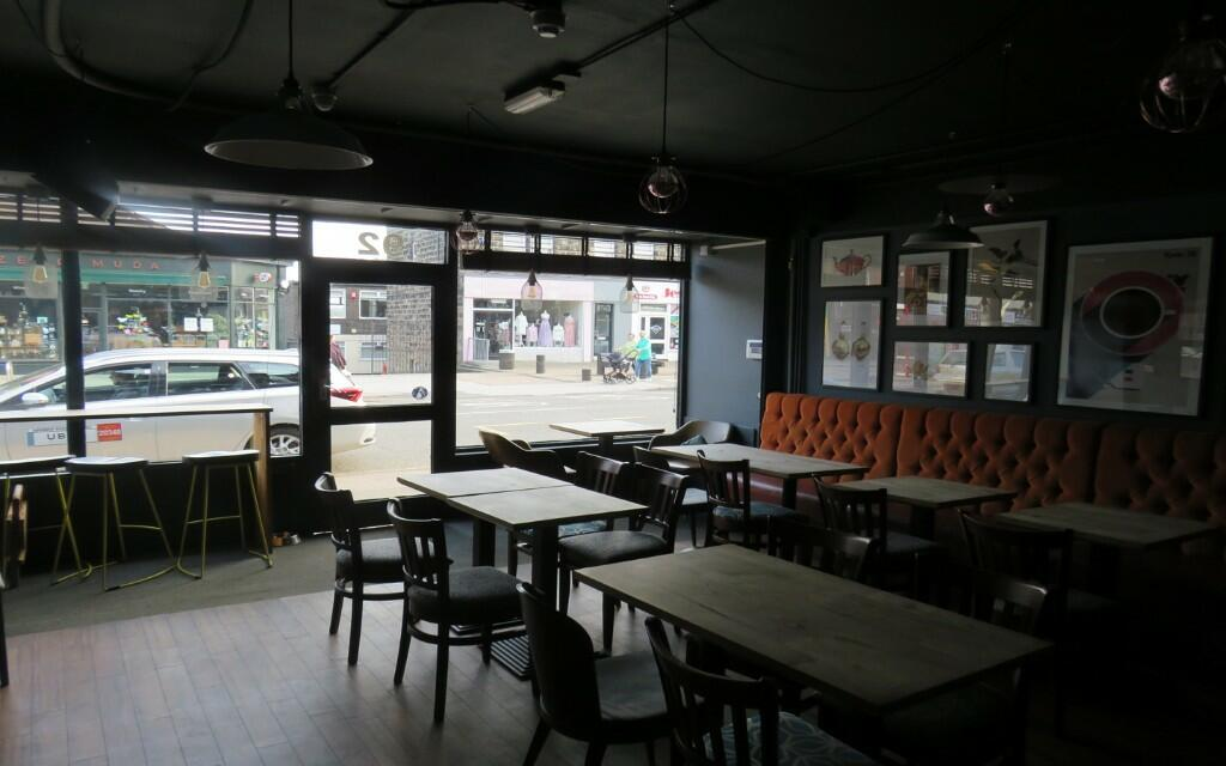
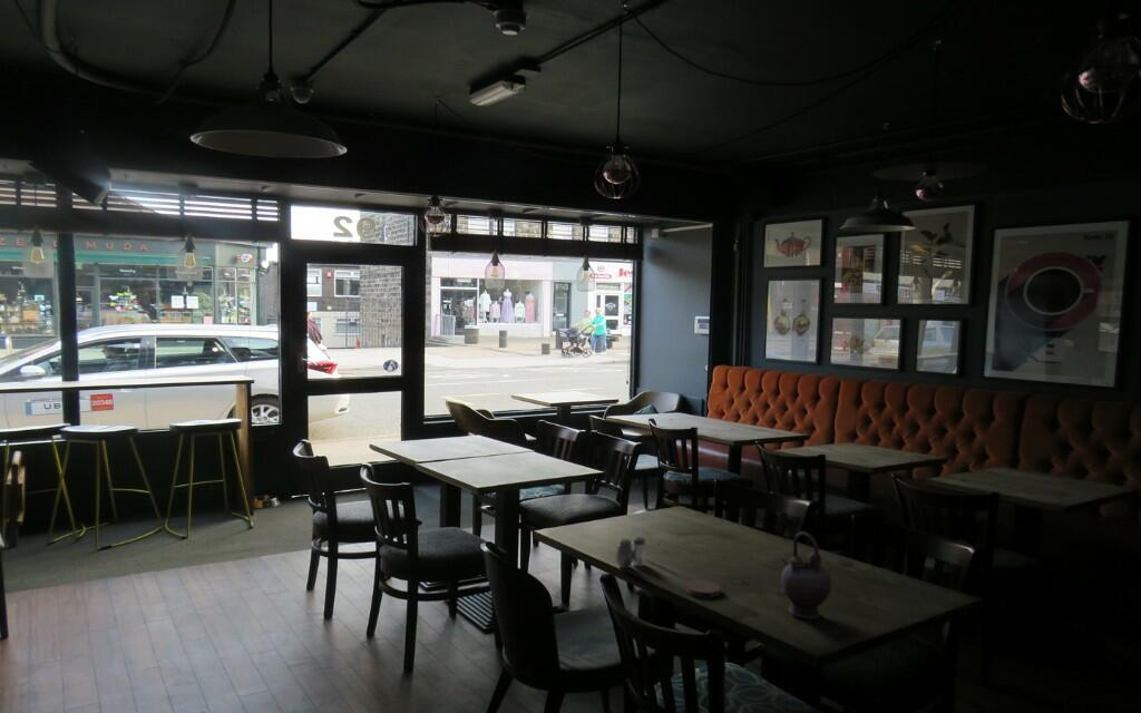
+ teapot [780,530,832,619]
+ salt and pepper shaker [616,536,647,569]
+ coaster [684,578,722,598]
